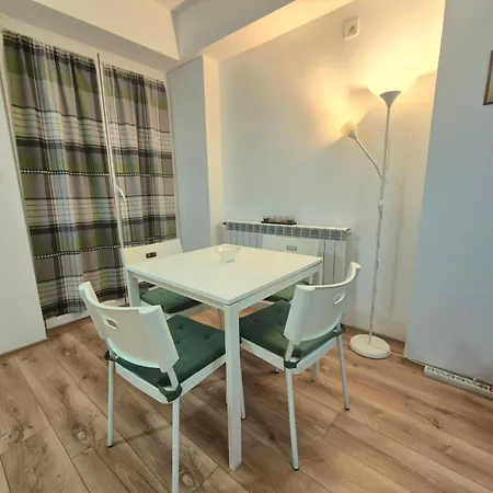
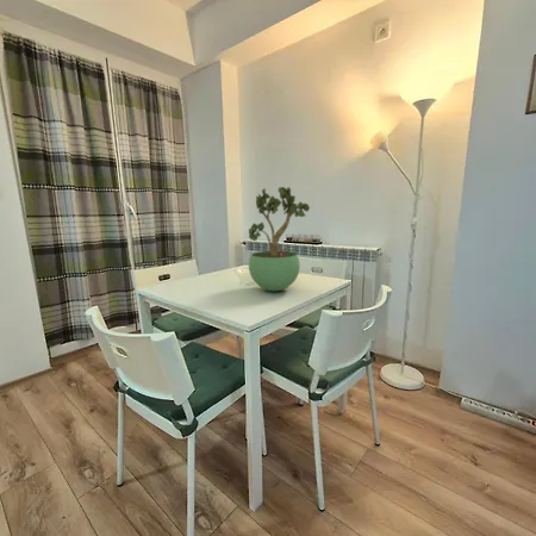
+ potted plant [248,186,311,292]
